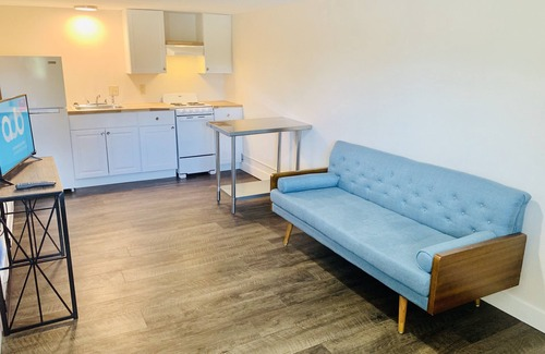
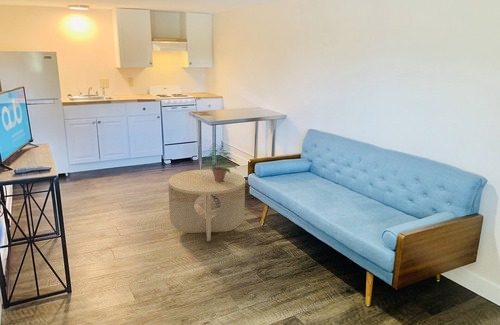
+ potted plant [201,143,238,182]
+ side table [168,168,246,242]
